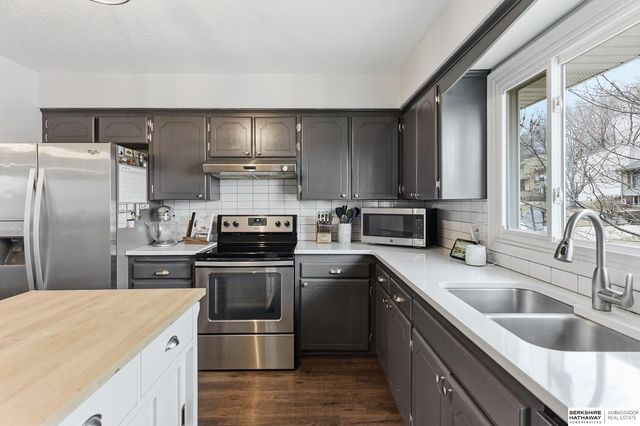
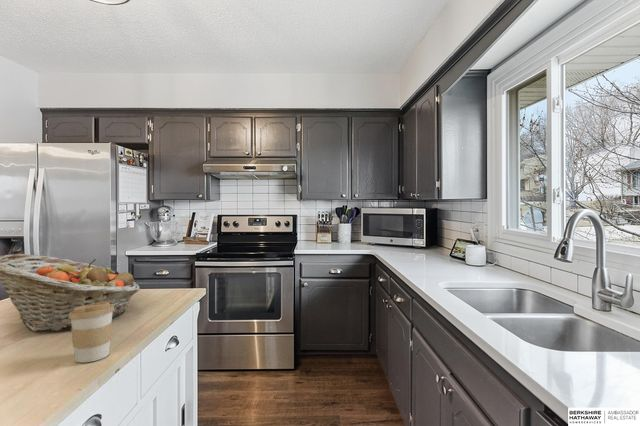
+ fruit basket [0,253,140,333]
+ coffee cup [69,302,114,363]
